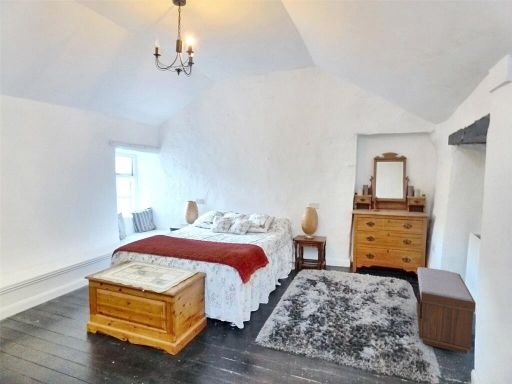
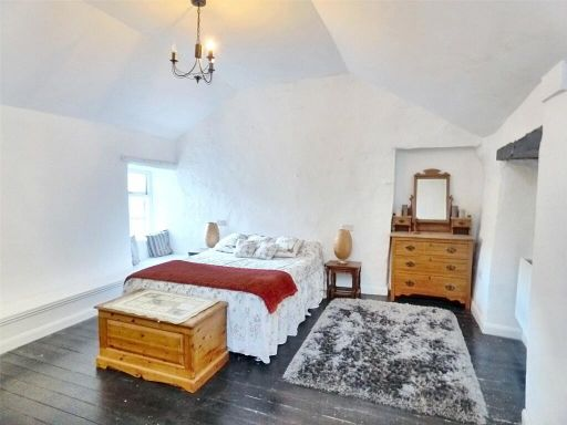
- bench [415,266,477,355]
